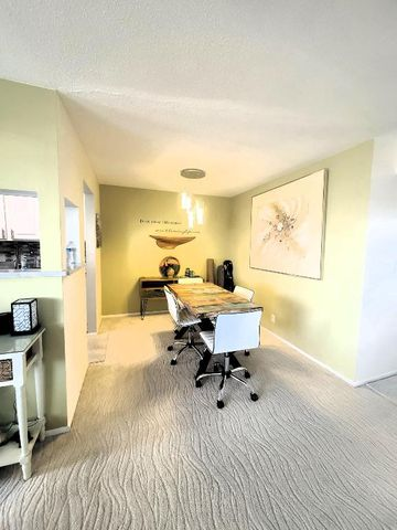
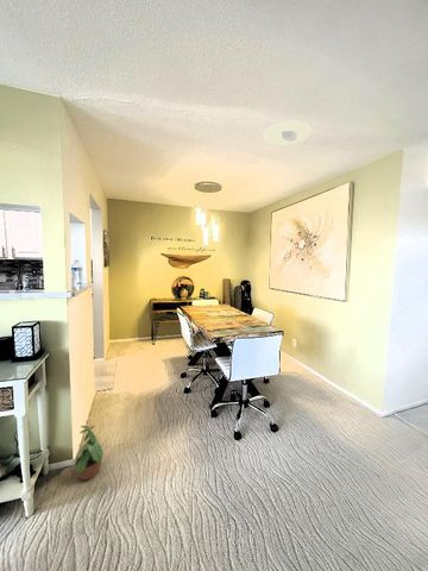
+ recessed light [262,120,313,148]
+ potted plant [73,422,105,481]
